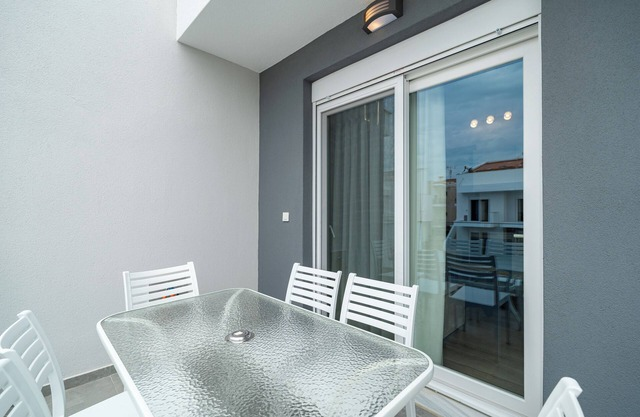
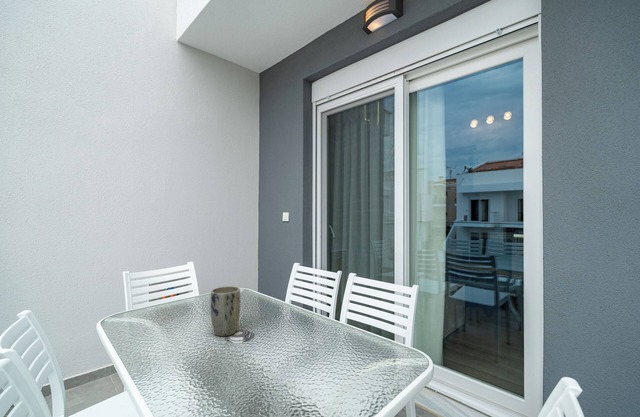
+ plant pot [209,285,241,337]
